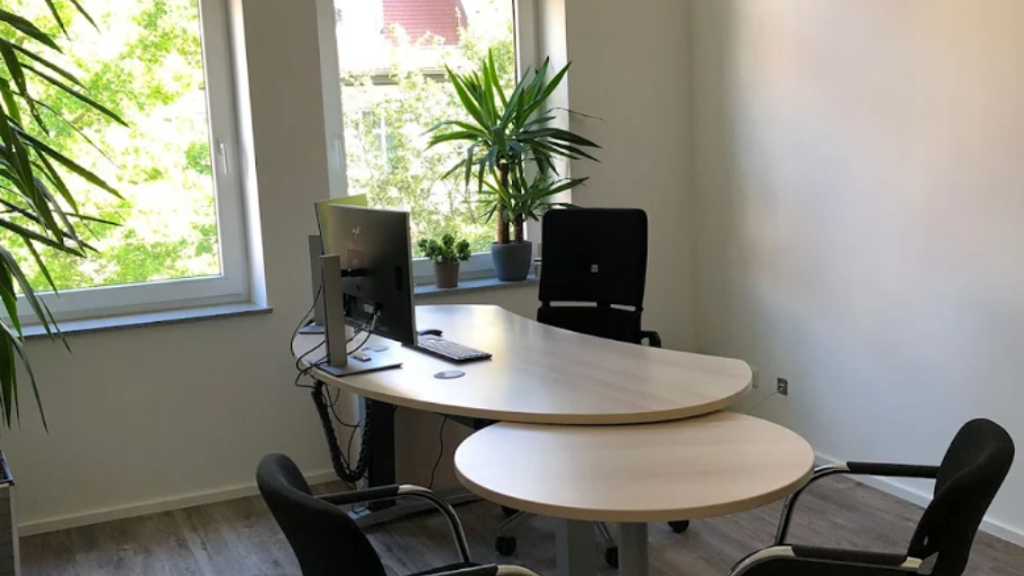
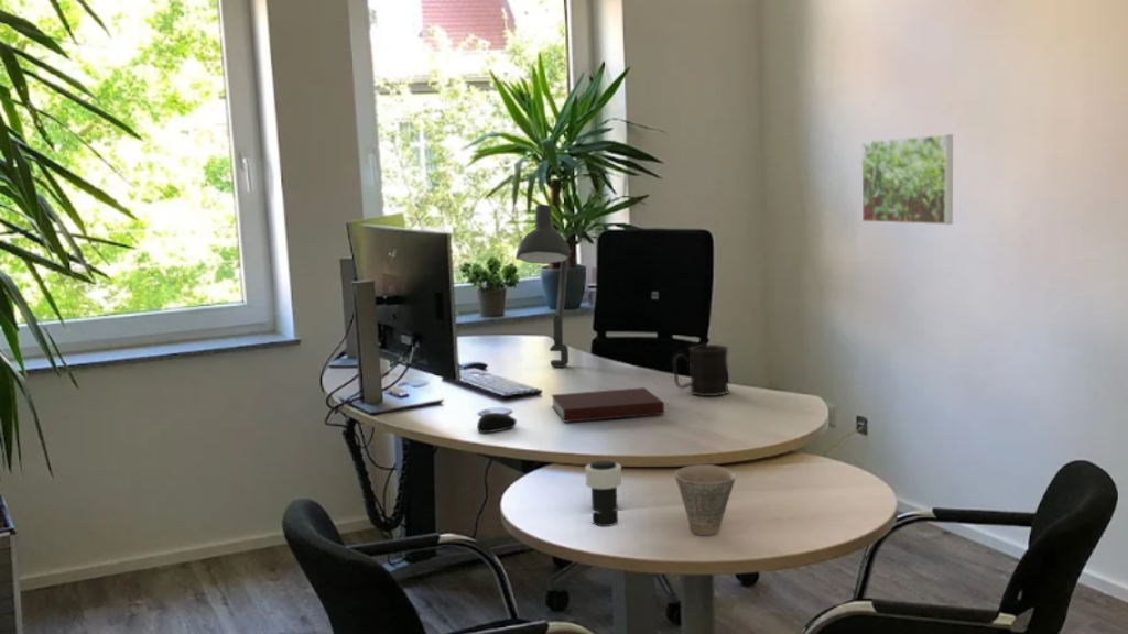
+ cup [584,460,622,527]
+ desk lamp [514,204,571,369]
+ computer mouse [476,412,518,434]
+ notebook [550,386,665,424]
+ cup [674,463,737,536]
+ mug [672,343,730,397]
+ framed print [860,133,954,226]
